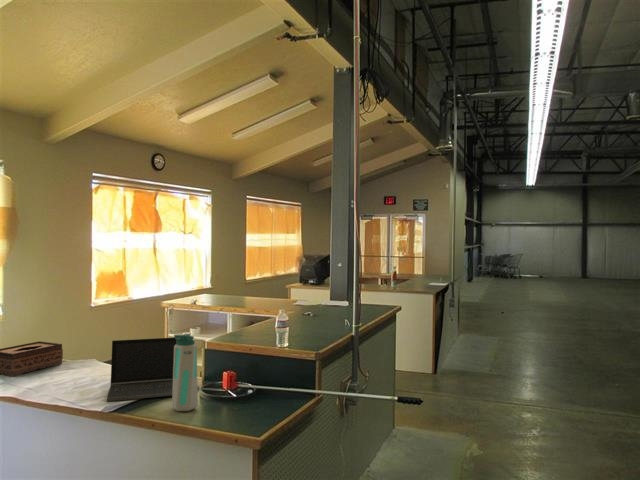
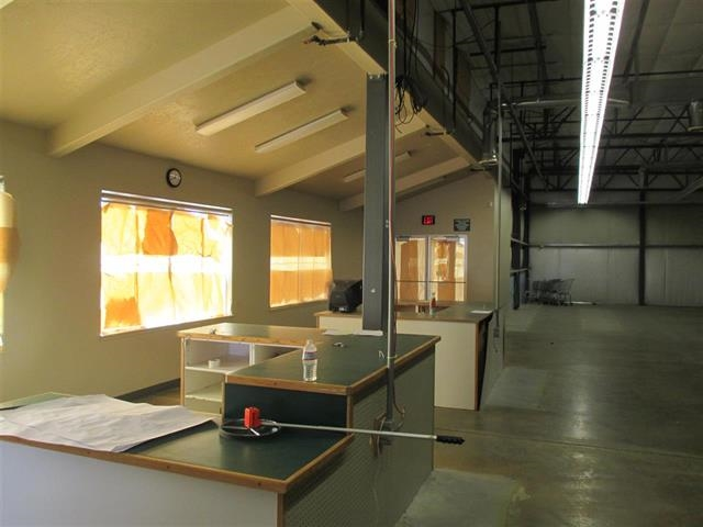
- tissue box [0,341,64,378]
- laptop computer [106,337,176,402]
- water bottle [171,332,199,412]
